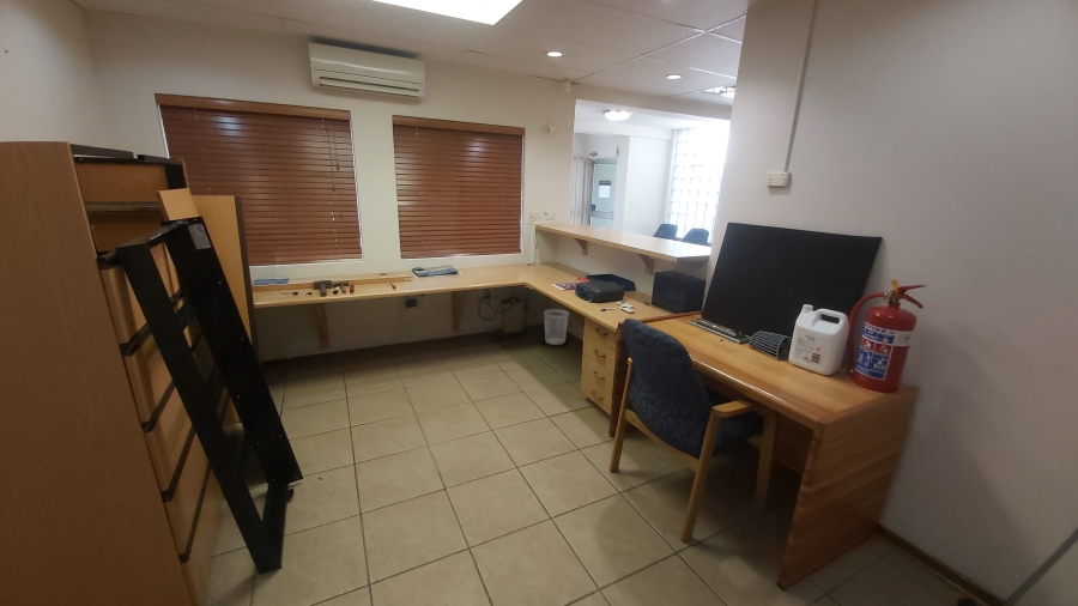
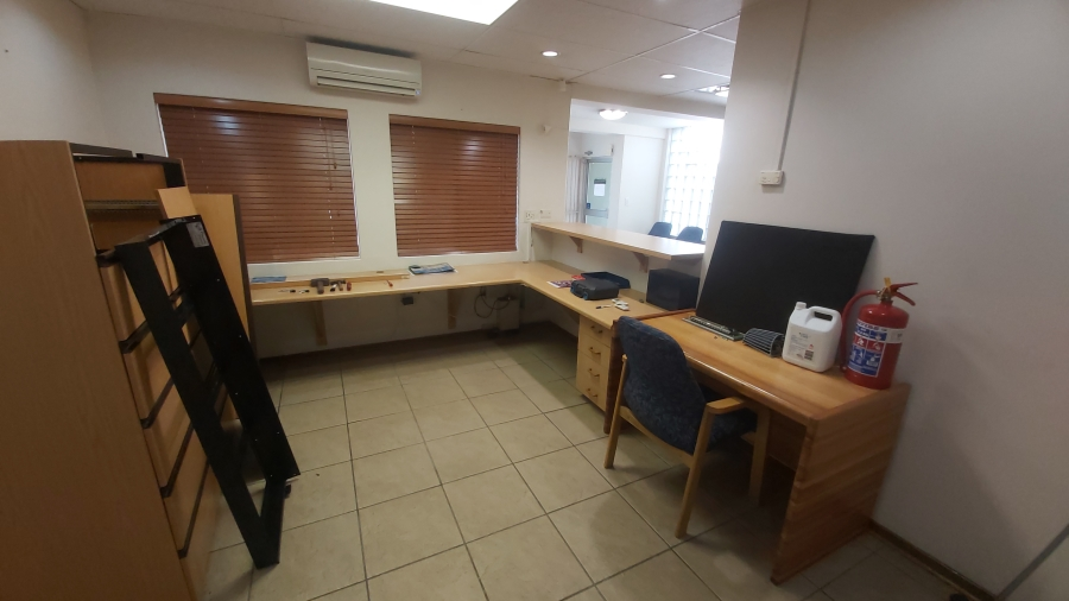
- wastebasket [543,308,570,346]
